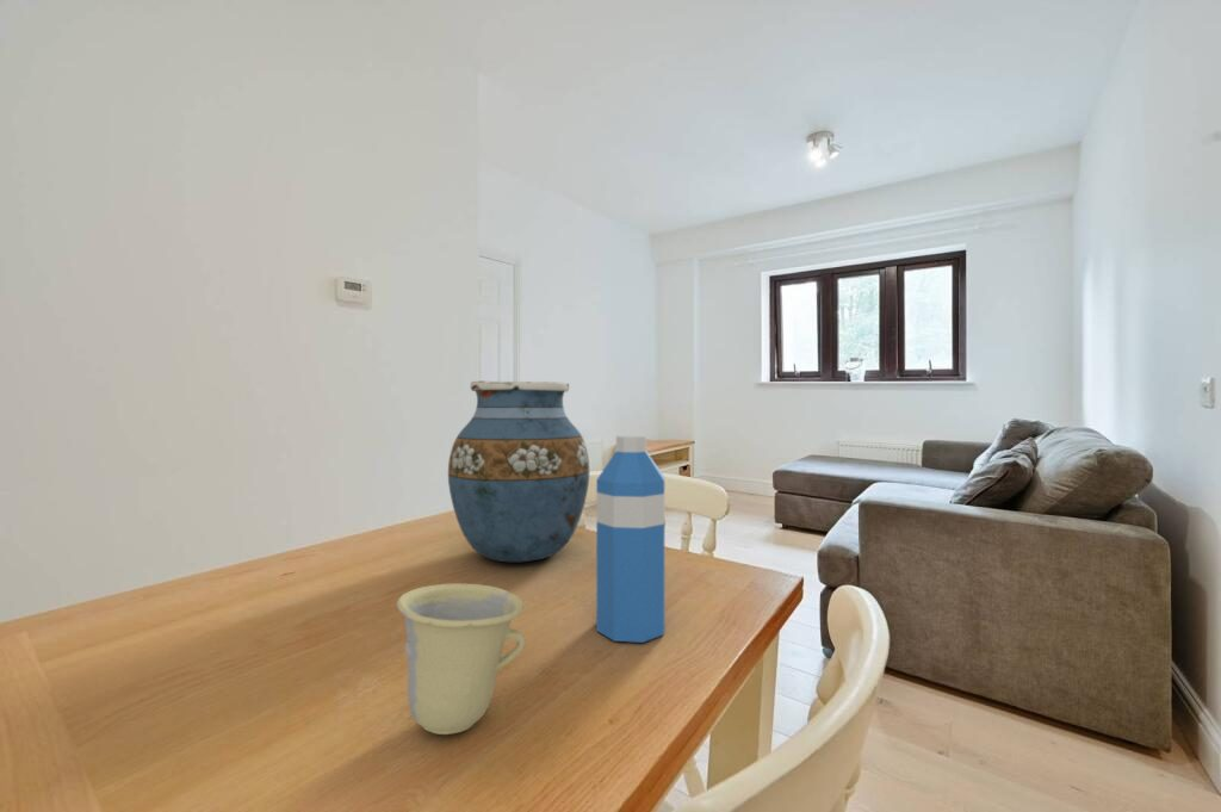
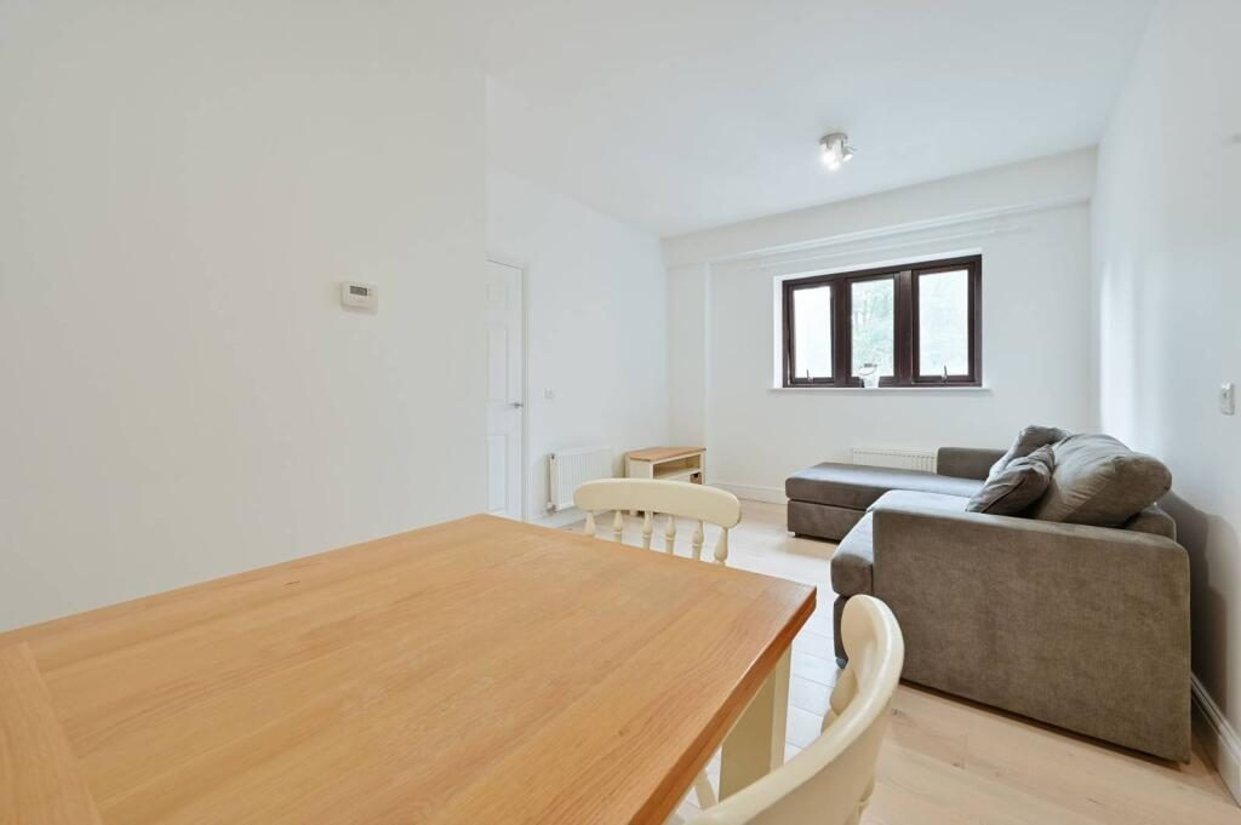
- water bottle [595,434,665,644]
- cup [395,582,526,736]
- vase [447,380,590,564]
